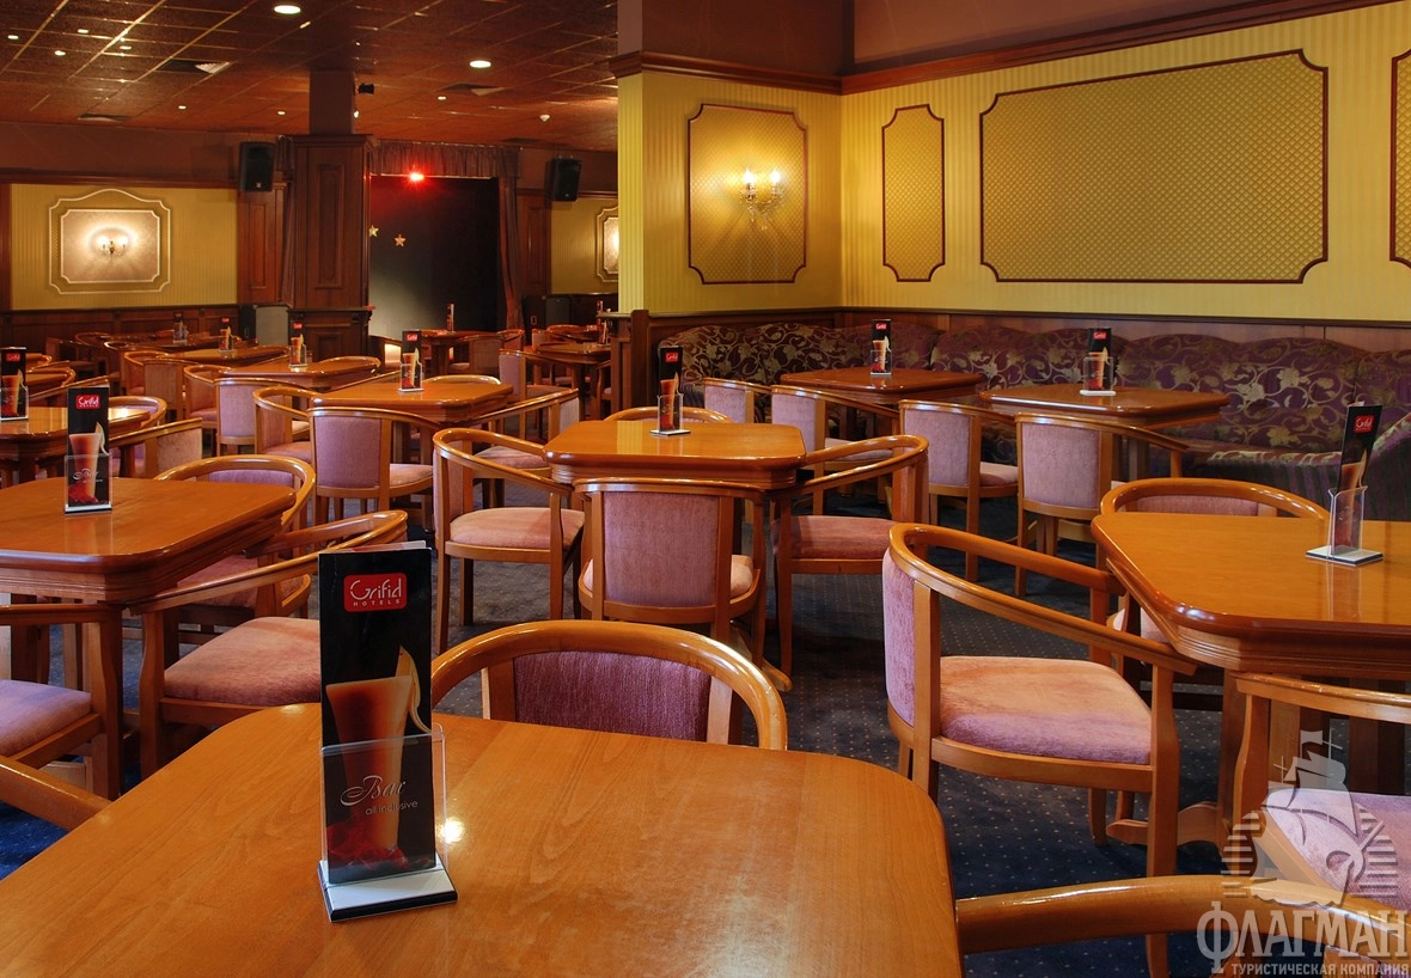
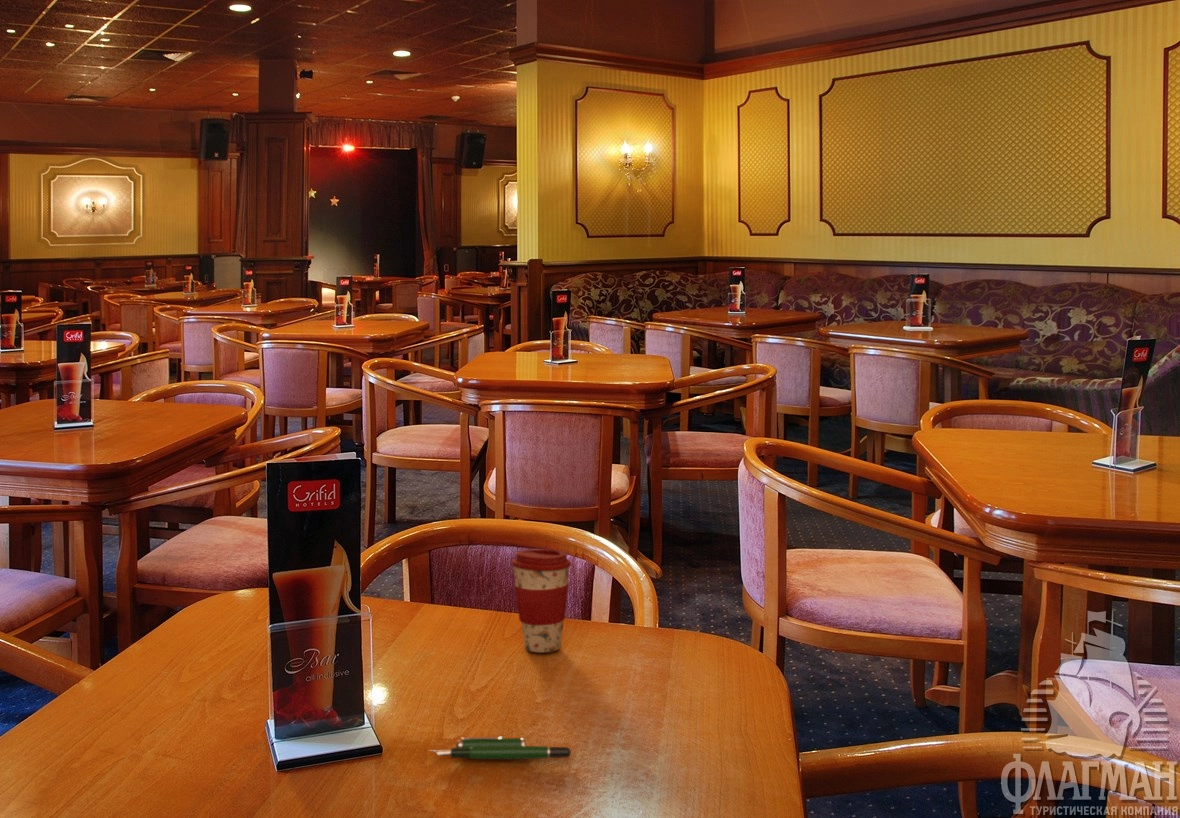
+ coffee cup [511,548,572,654]
+ pen [427,735,572,760]
